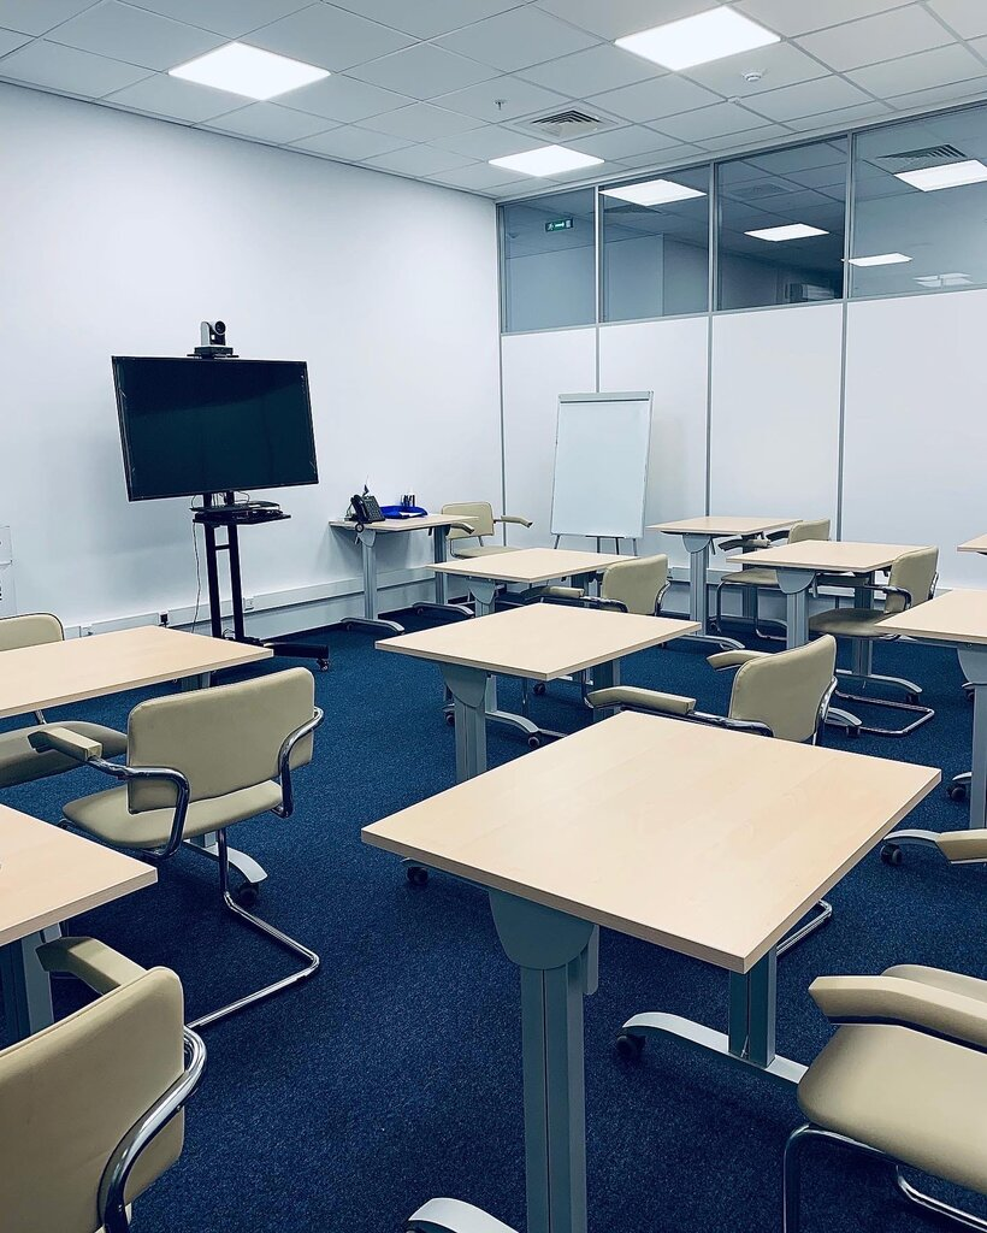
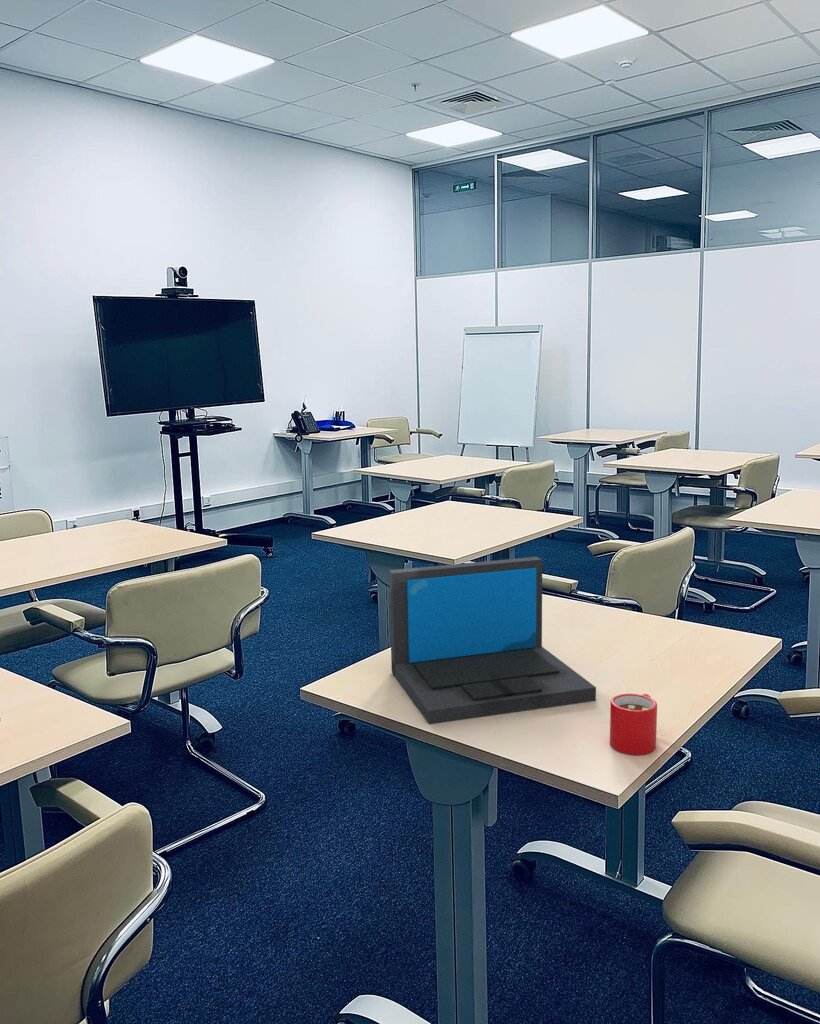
+ mug [609,693,658,756]
+ laptop [388,556,597,725]
